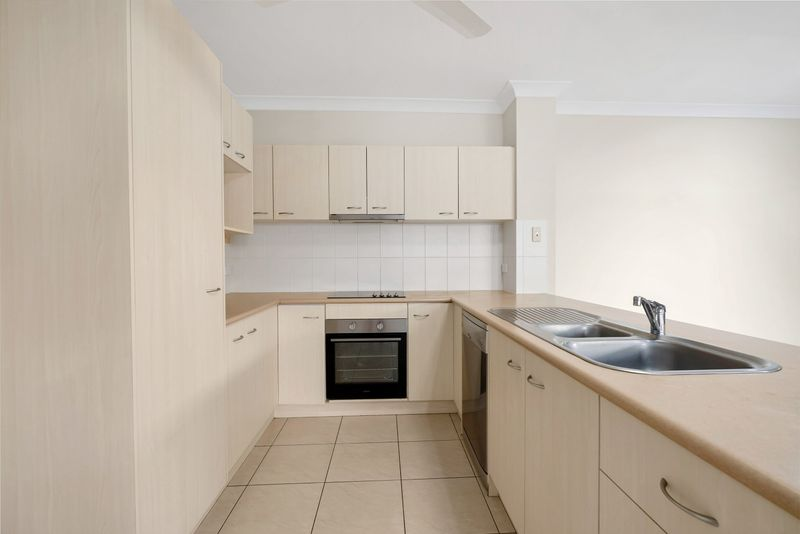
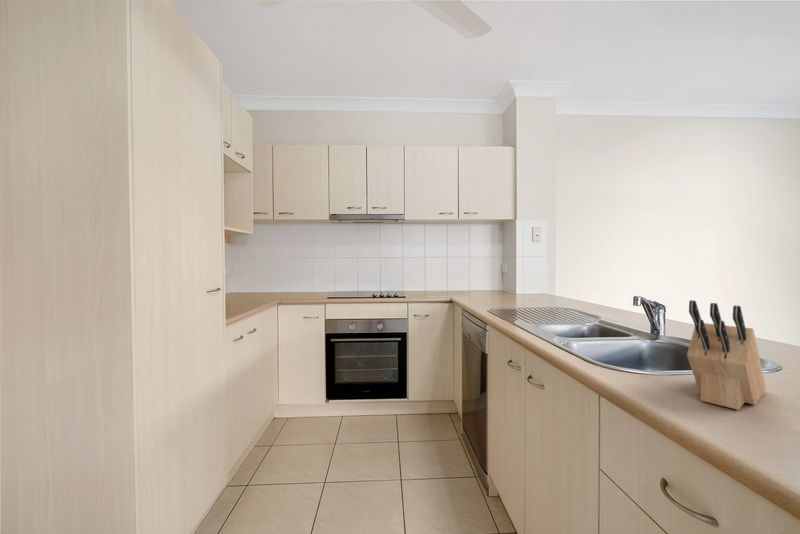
+ knife block [686,299,767,411]
